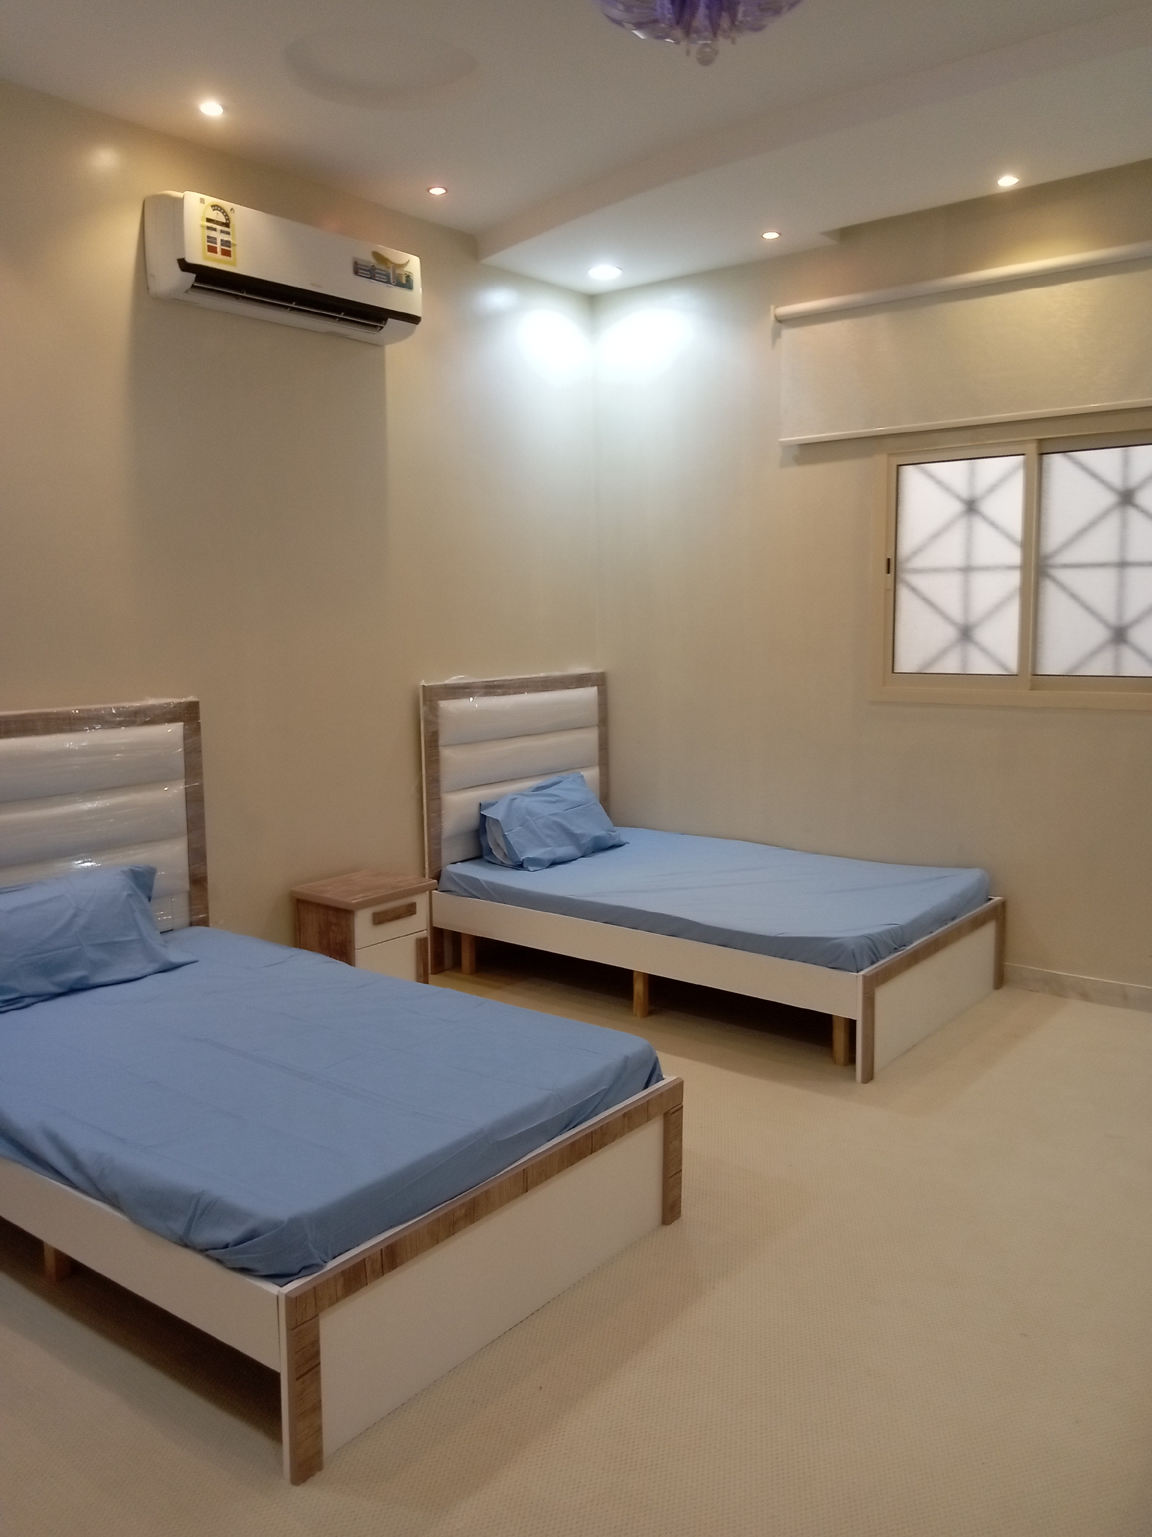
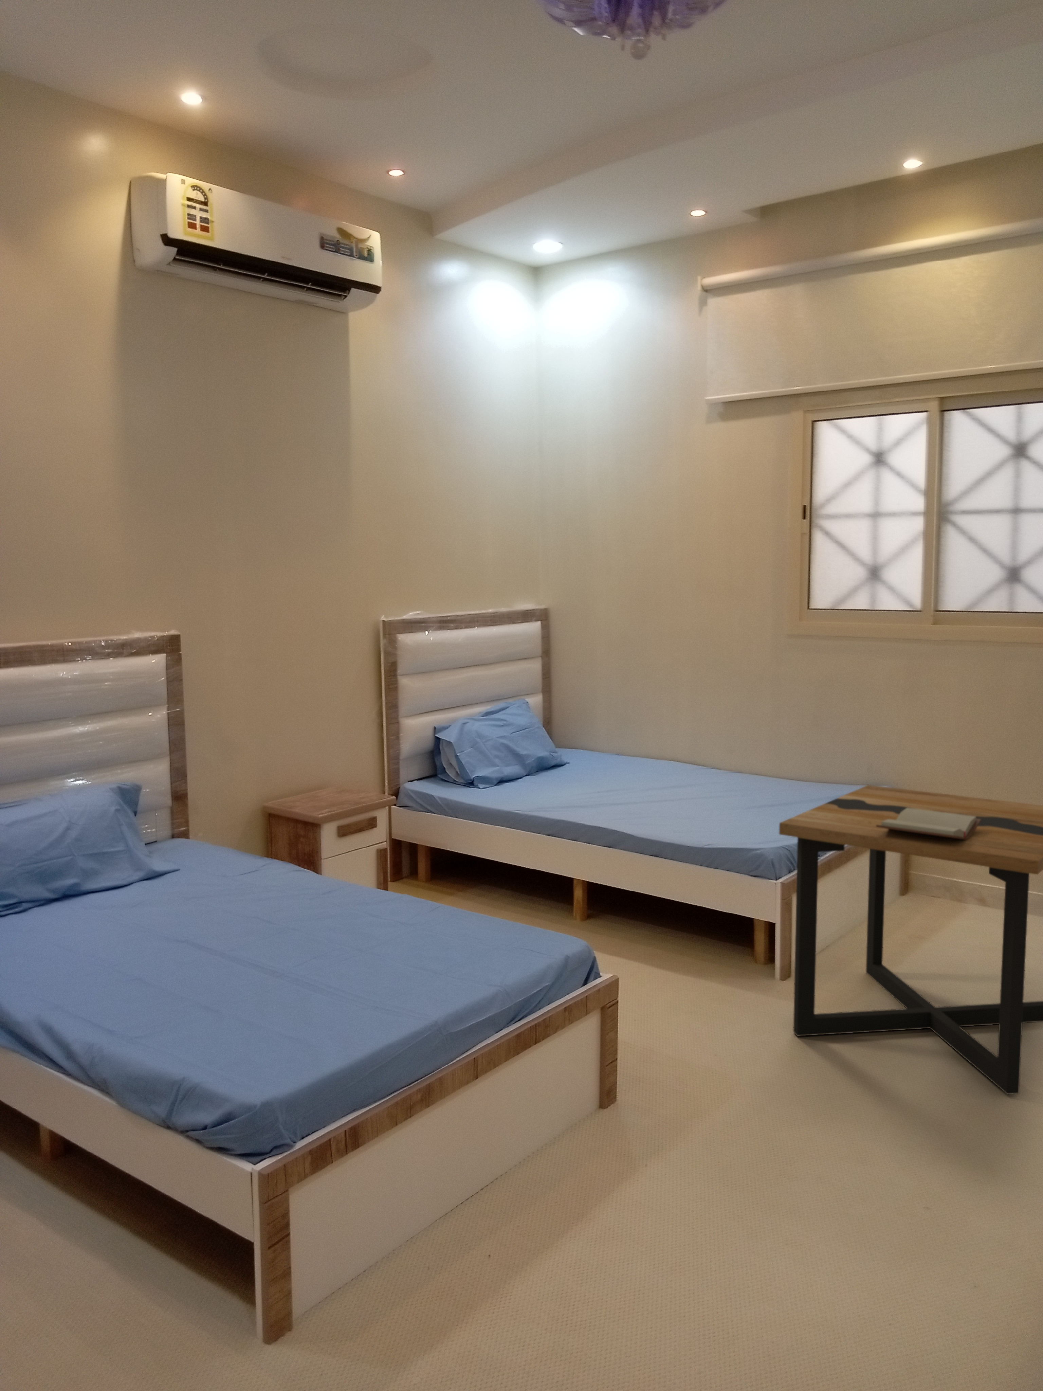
+ paperback book [876,808,981,840]
+ side table [779,784,1043,1095]
